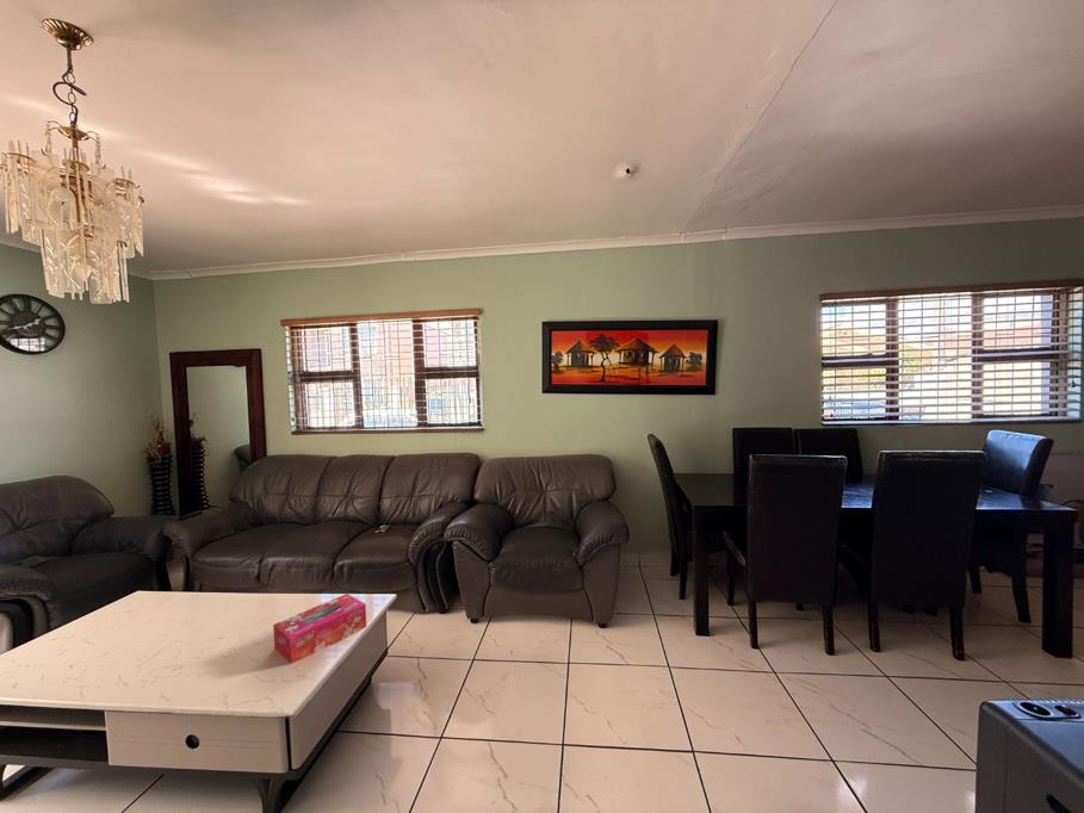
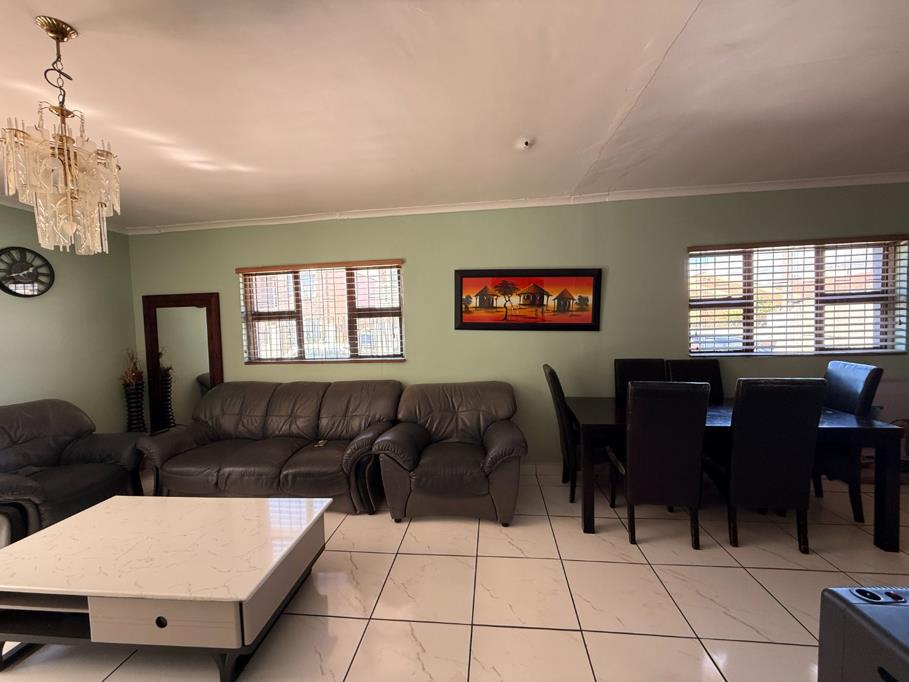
- tissue box [272,592,367,665]
